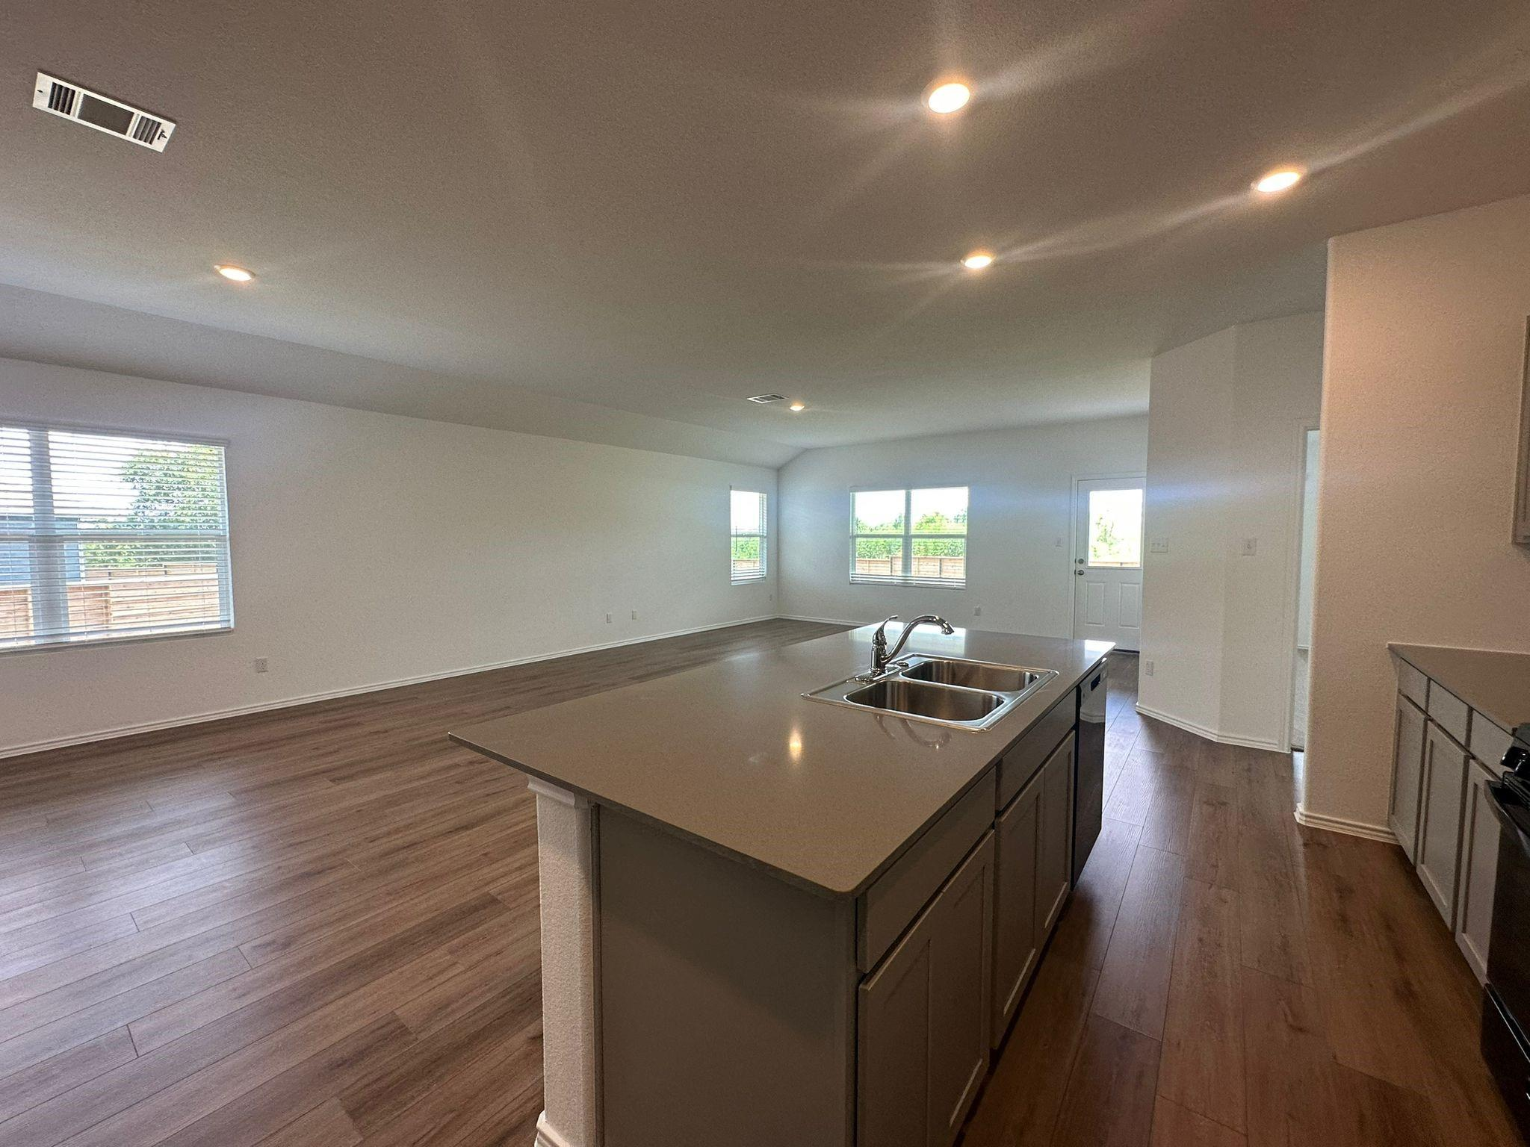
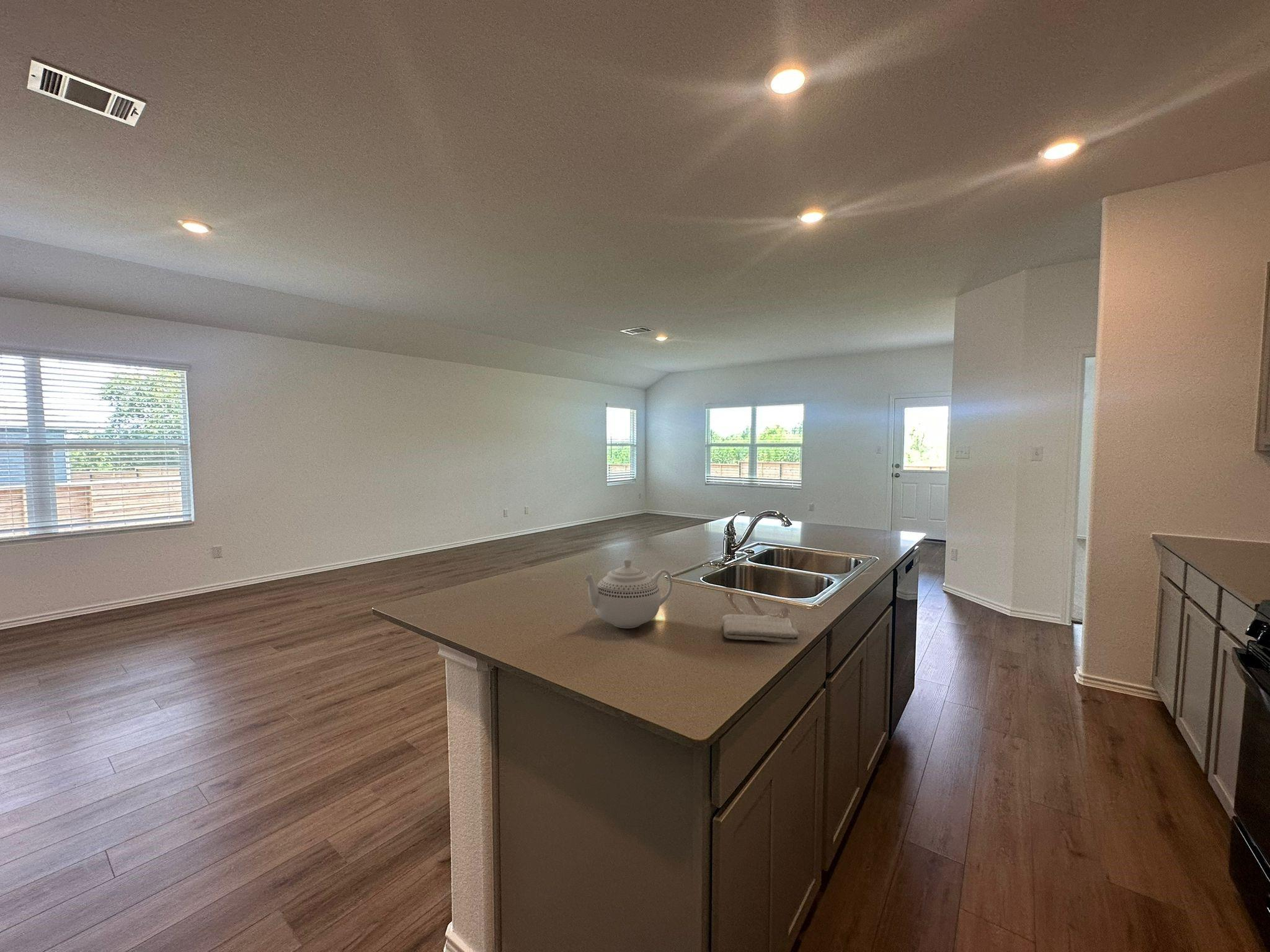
+ teapot [584,558,673,629]
+ washcloth [721,614,801,644]
